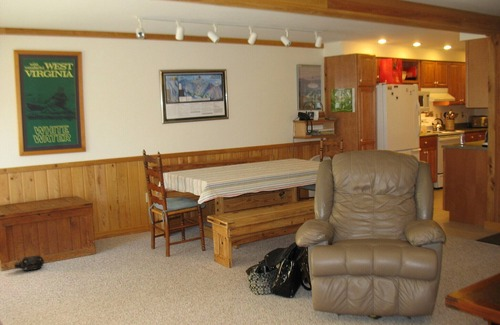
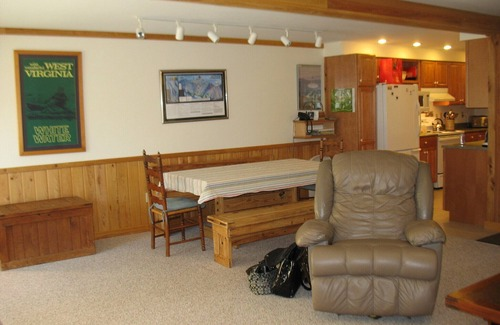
- lantern [13,254,45,272]
